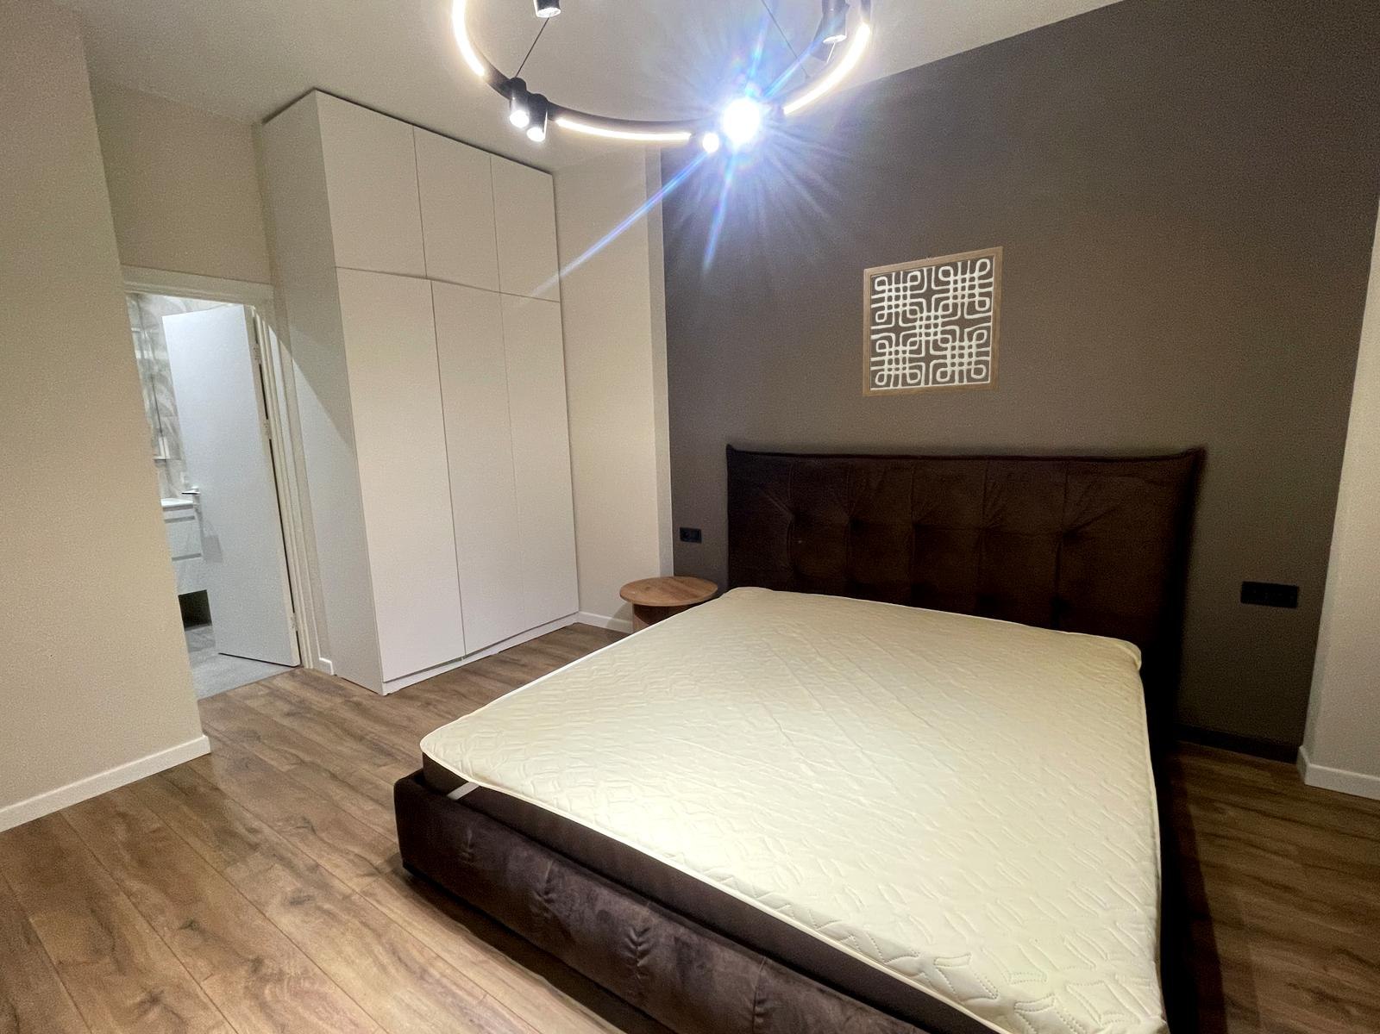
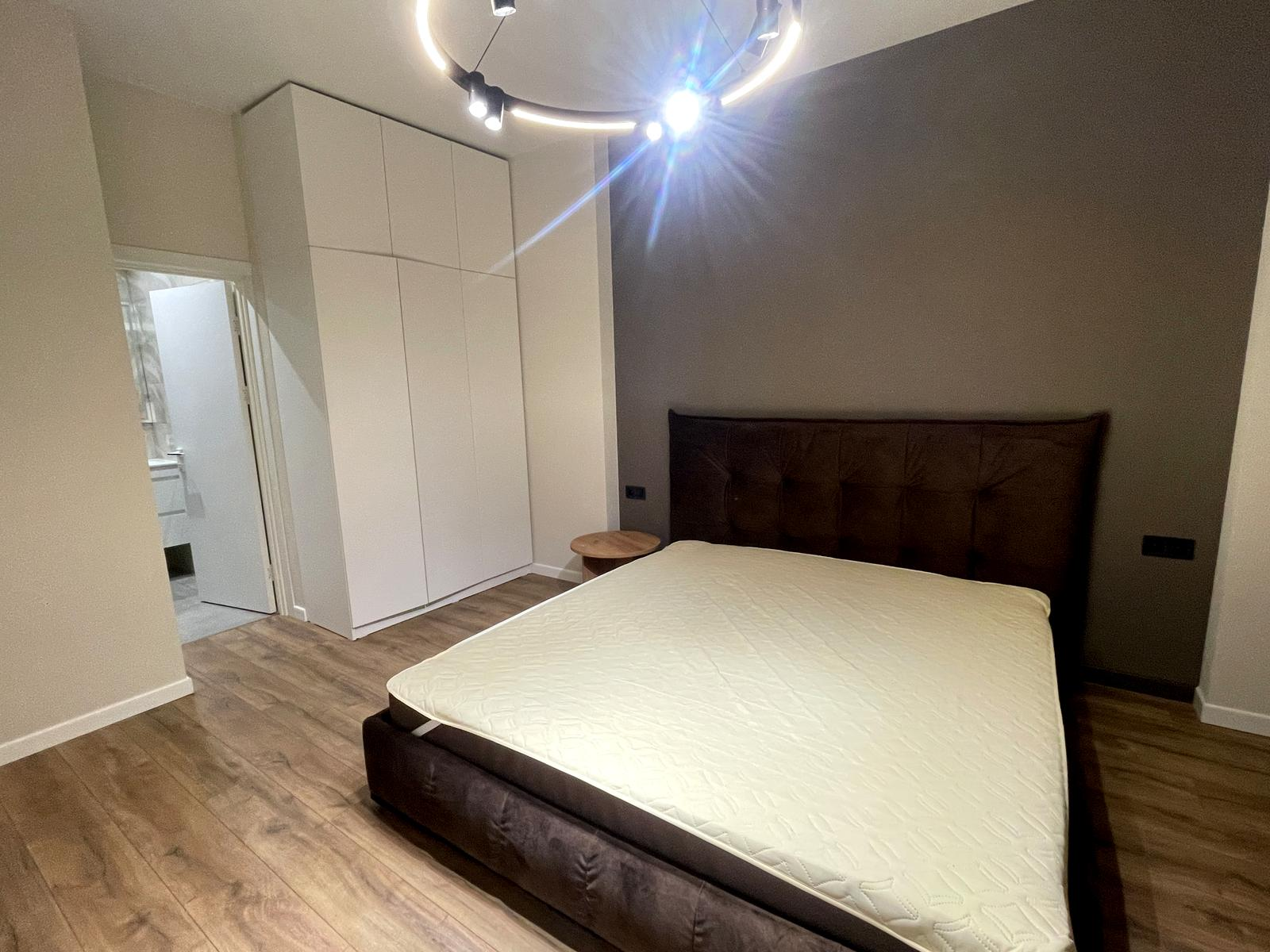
- wall art [862,245,1004,399]
